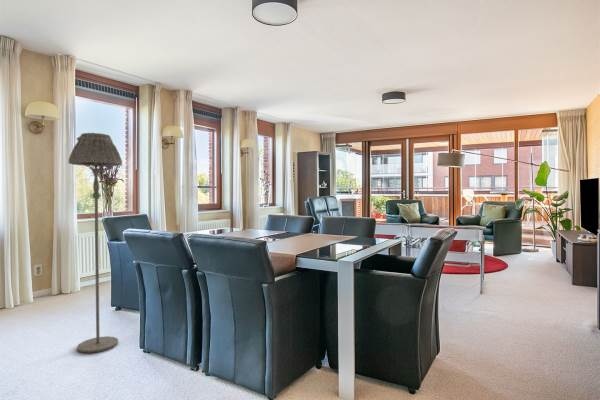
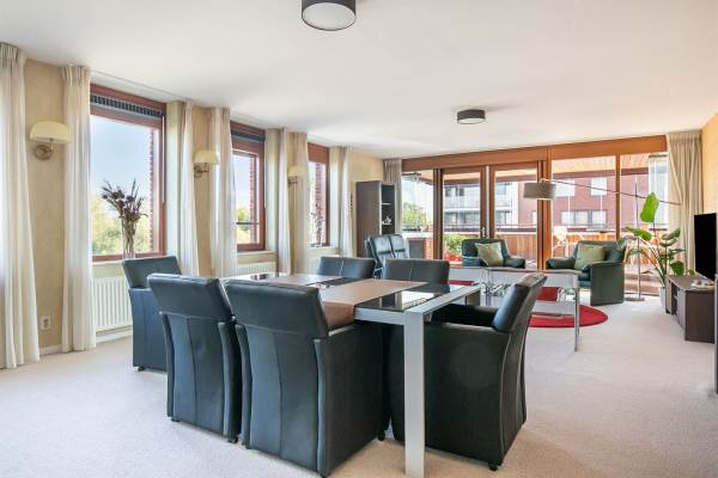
- floor lamp [67,132,123,354]
